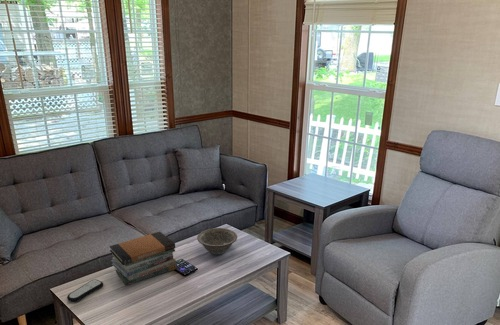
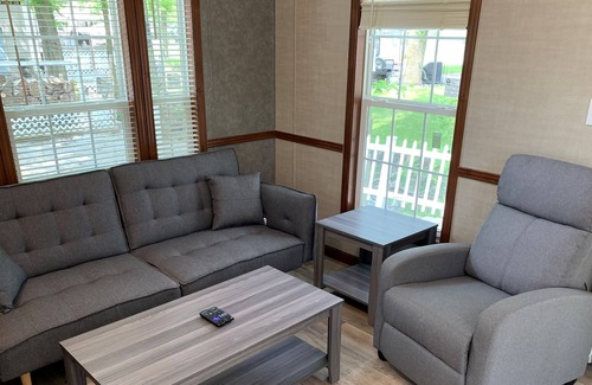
- decorative bowl [196,227,238,255]
- book stack [108,231,177,286]
- remote control [66,278,104,303]
